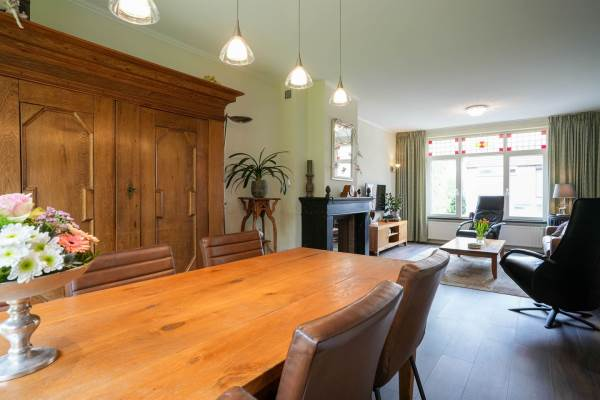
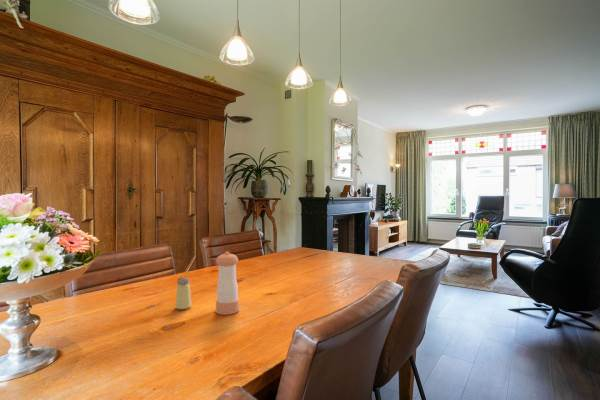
+ saltshaker [174,276,192,310]
+ pepper shaker [215,251,240,316]
